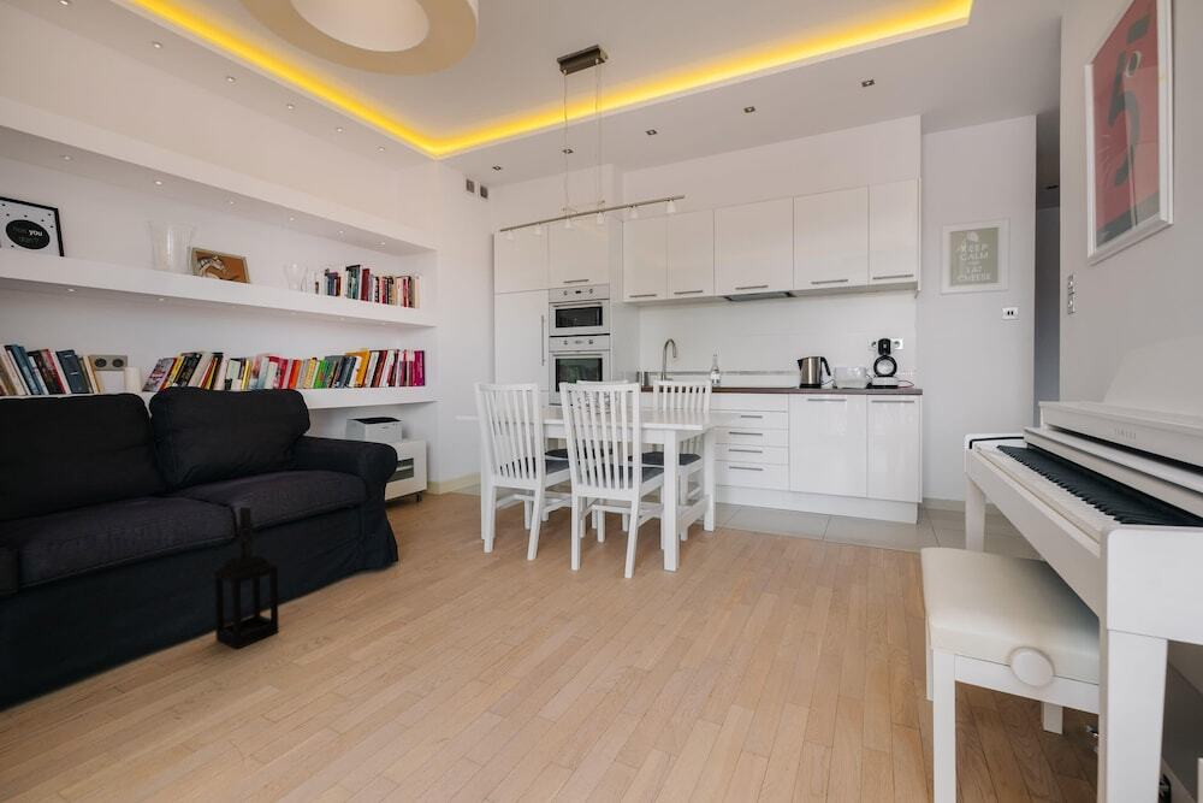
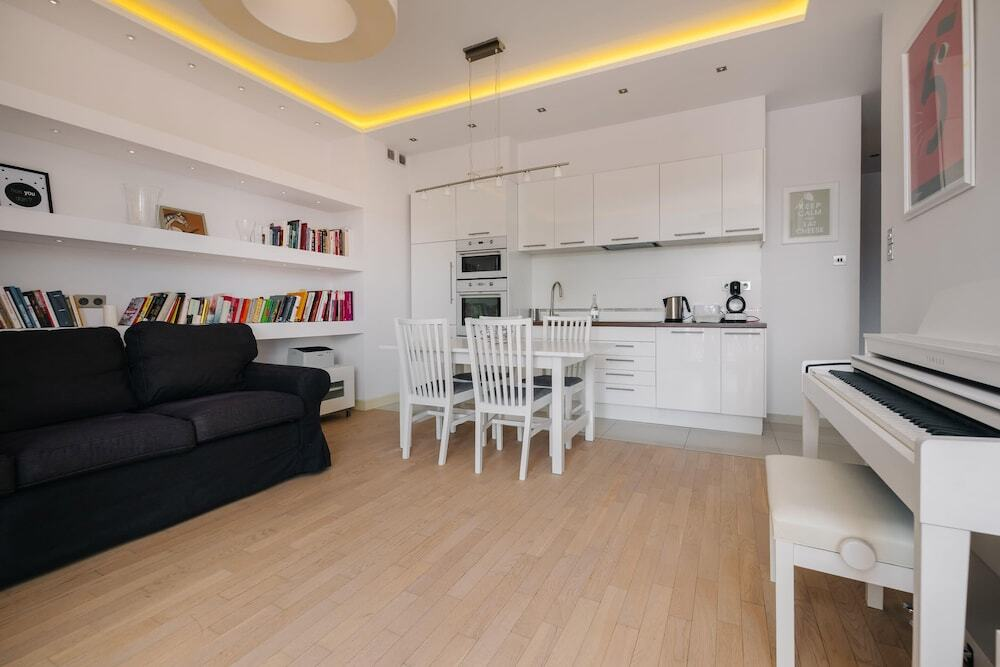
- lantern [213,506,280,650]
